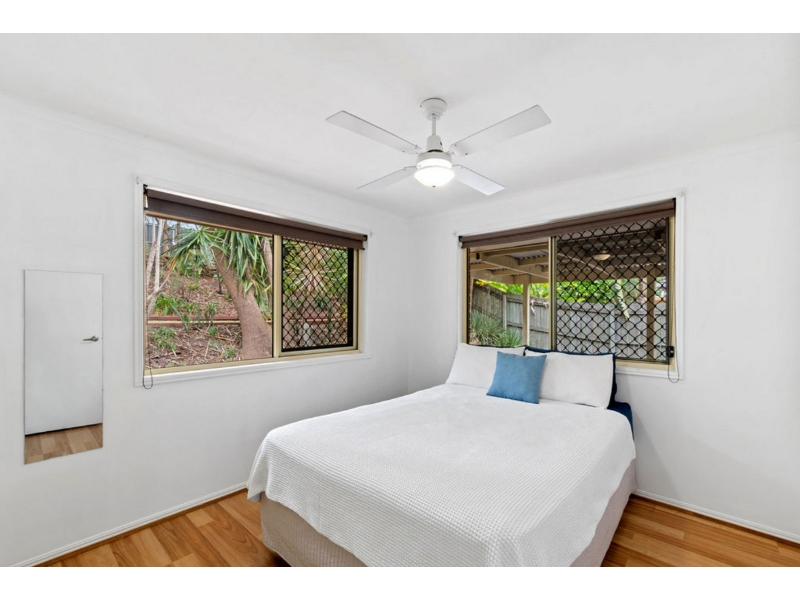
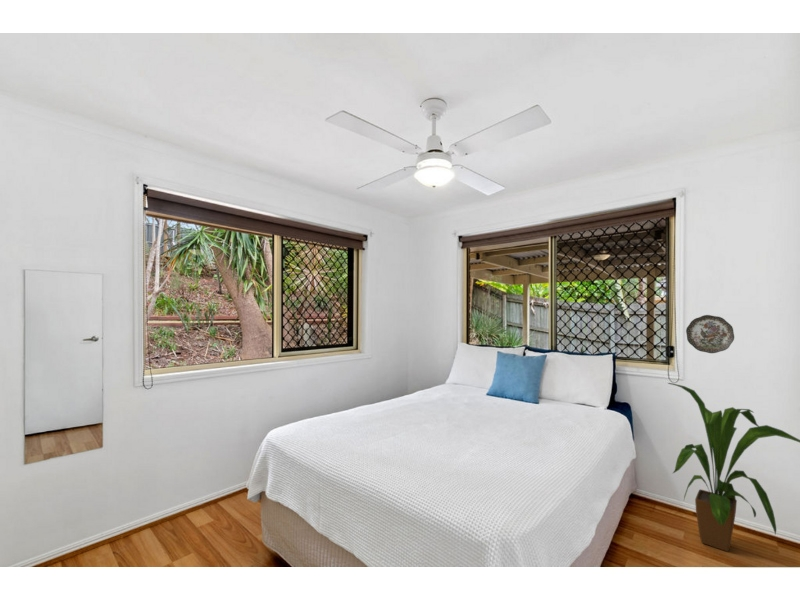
+ house plant [667,382,800,552]
+ decorative plate [685,314,735,354]
